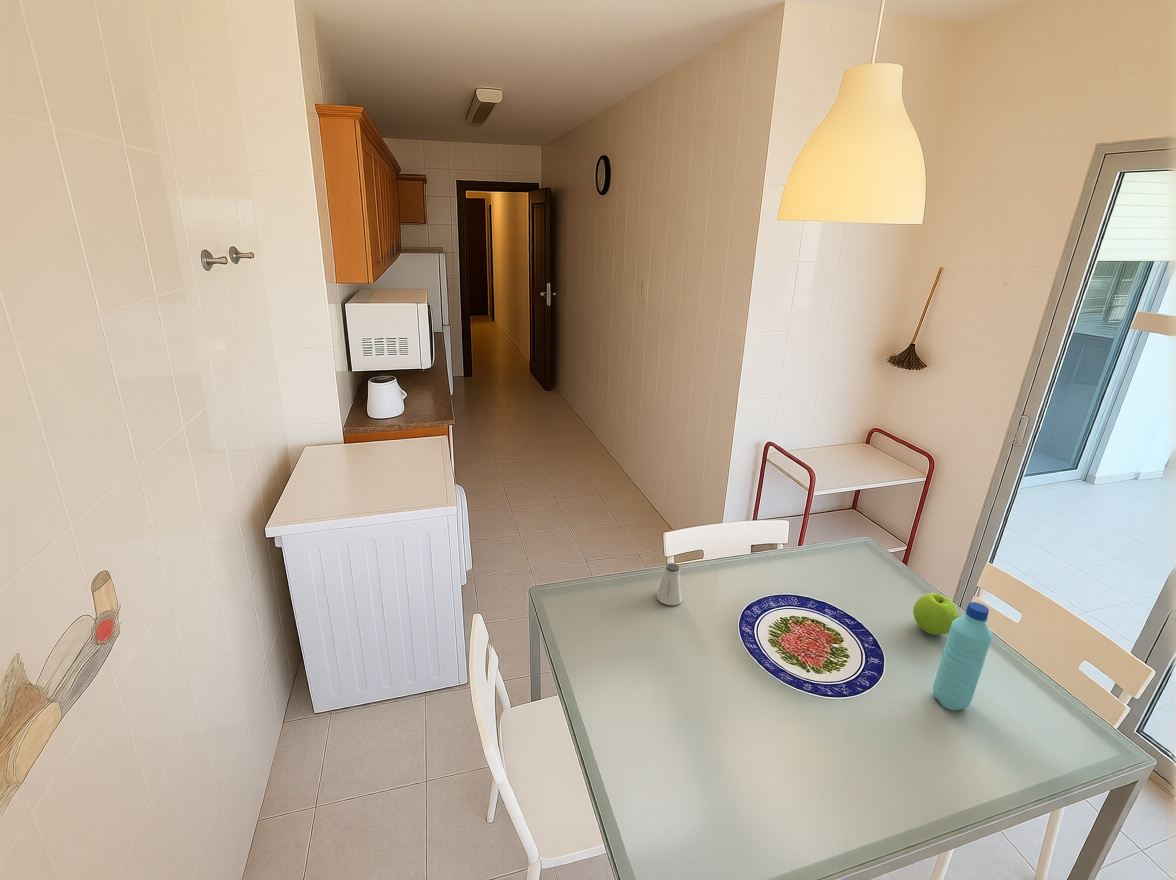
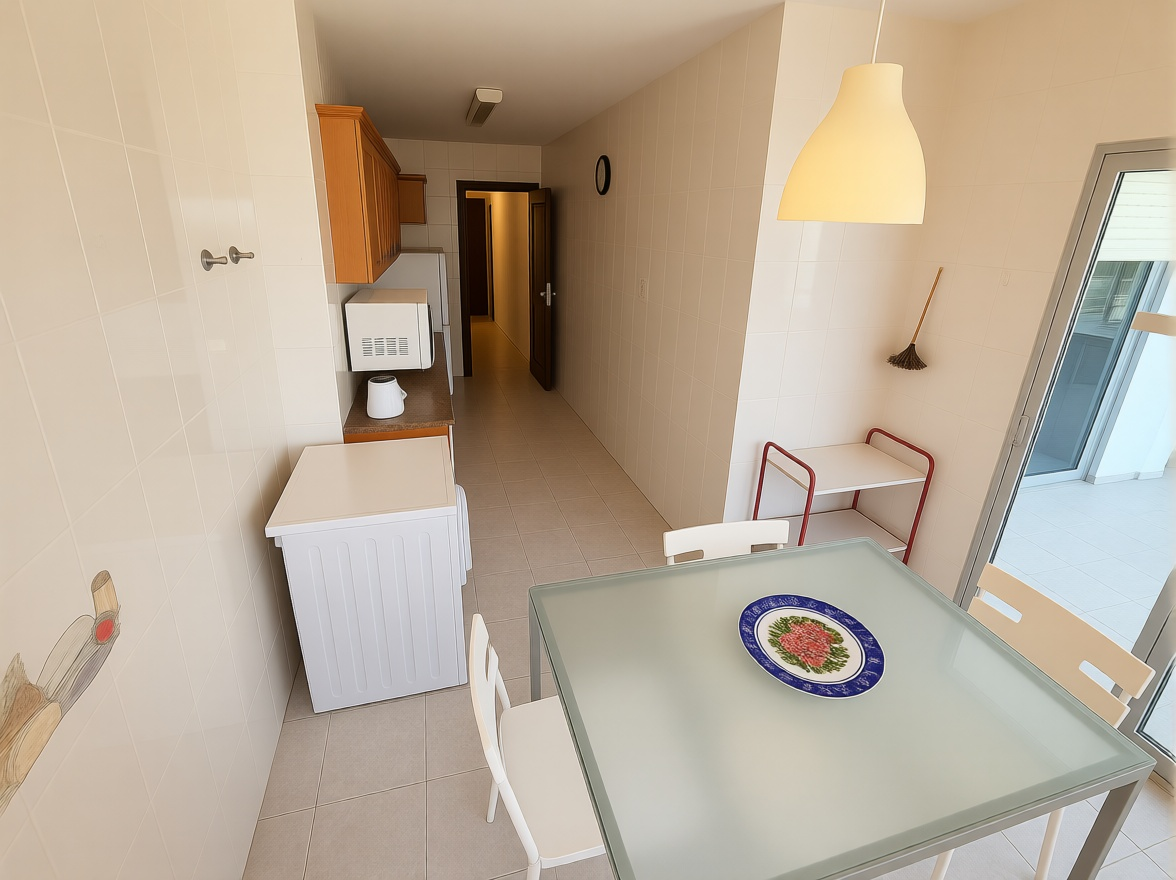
- saltshaker [656,562,684,606]
- water bottle [932,601,993,711]
- apple [912,592,960,636]
